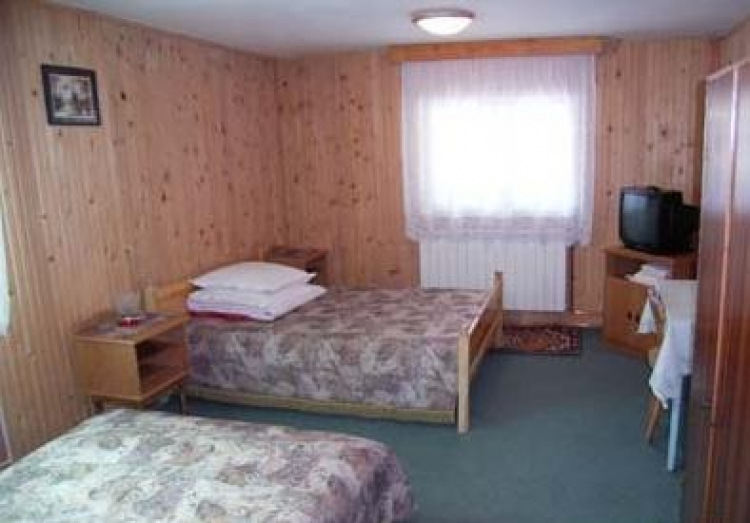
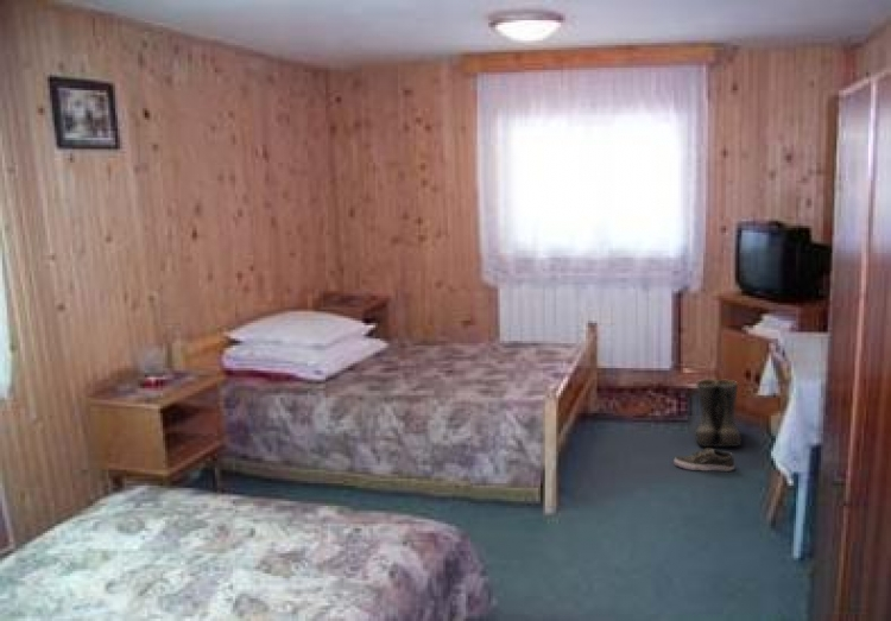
+ boots [695,378,742,448]
+ shoe [672,446,735,473]
